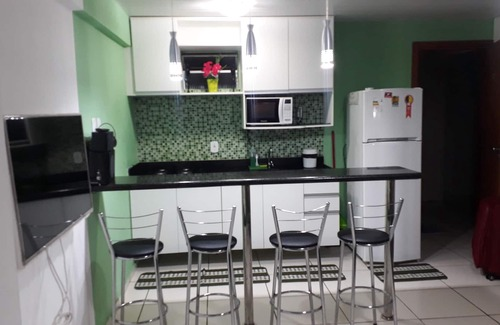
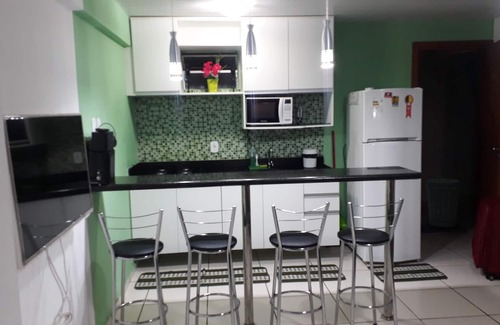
+ trash can [425,177,461,228]
